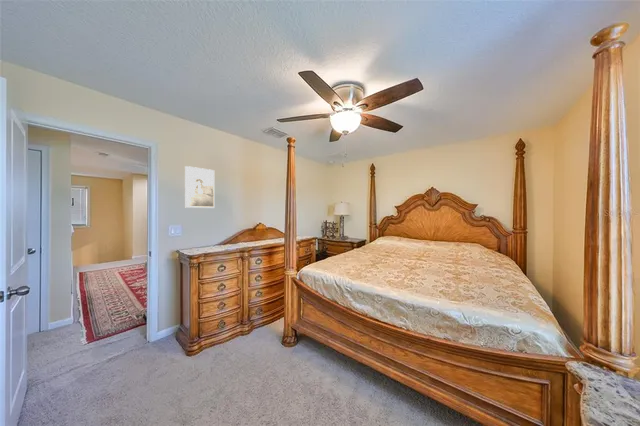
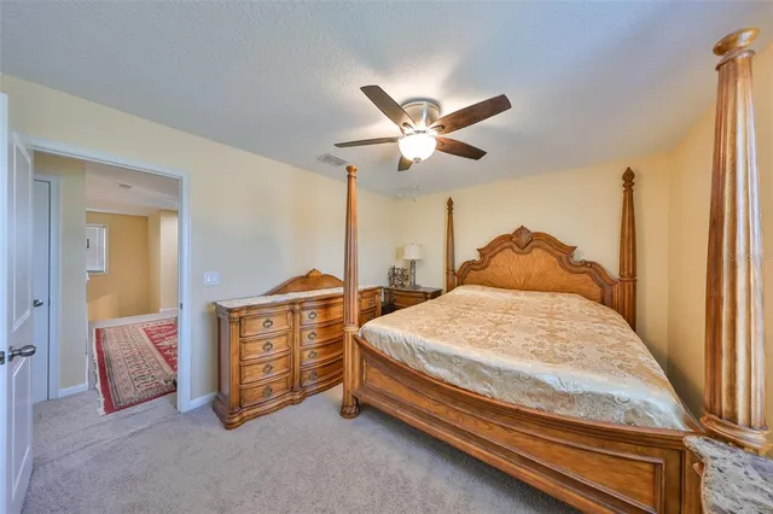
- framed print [184,165,215,209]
